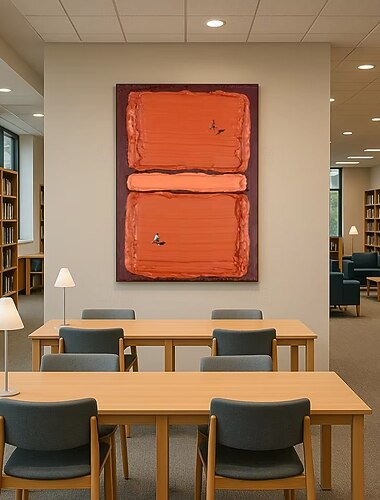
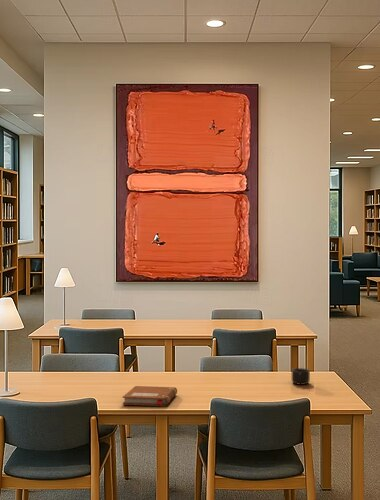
+ notebook [122,385,178,407]
+ mug [291,367,311,386]
